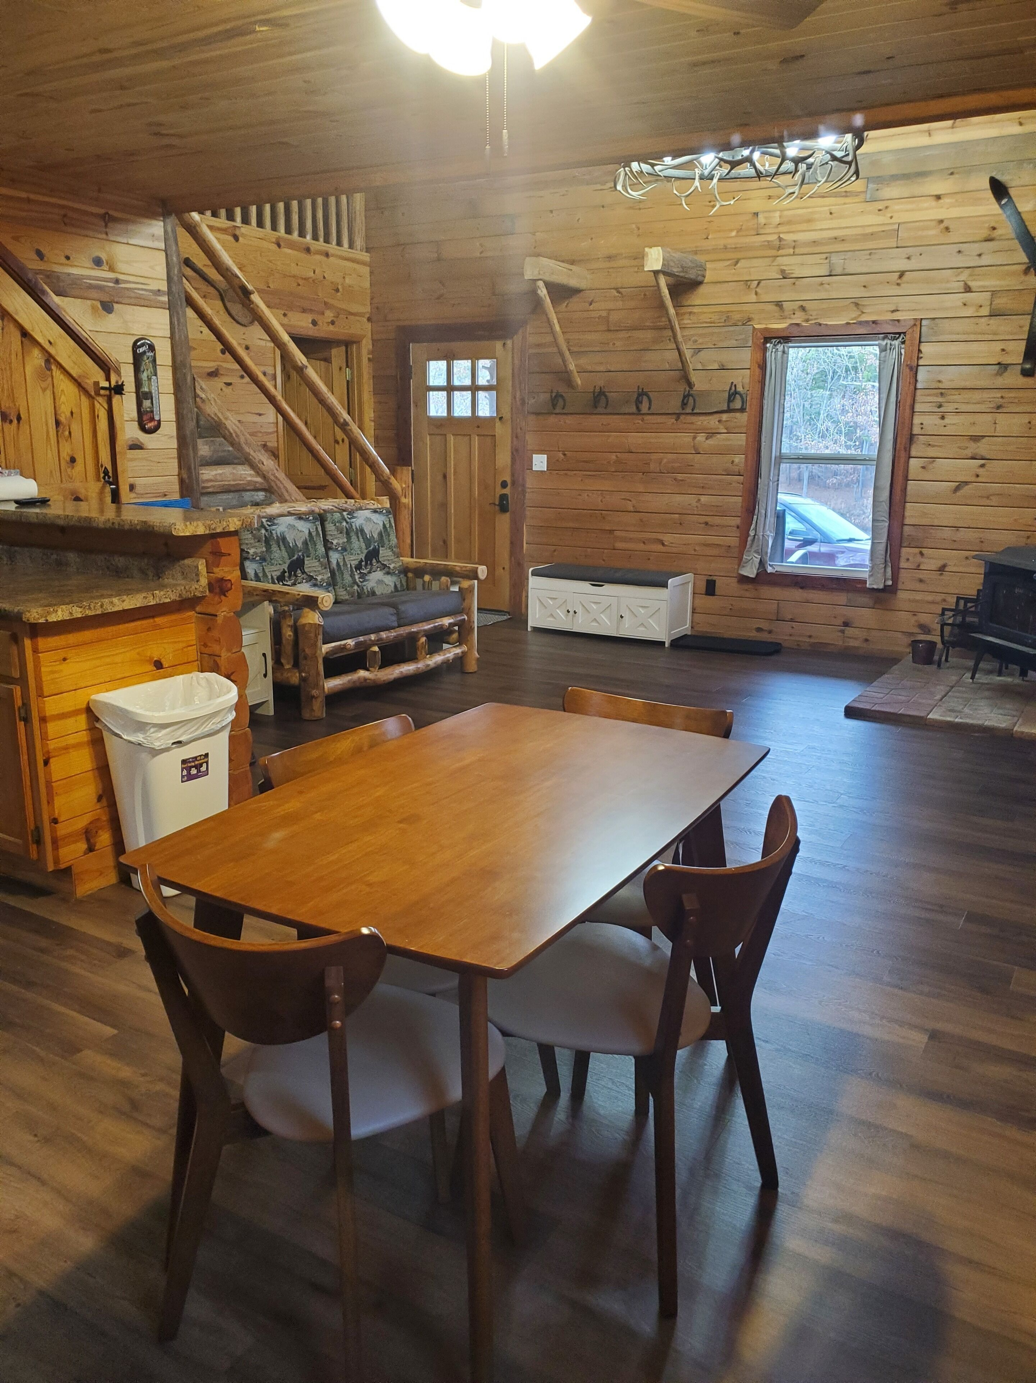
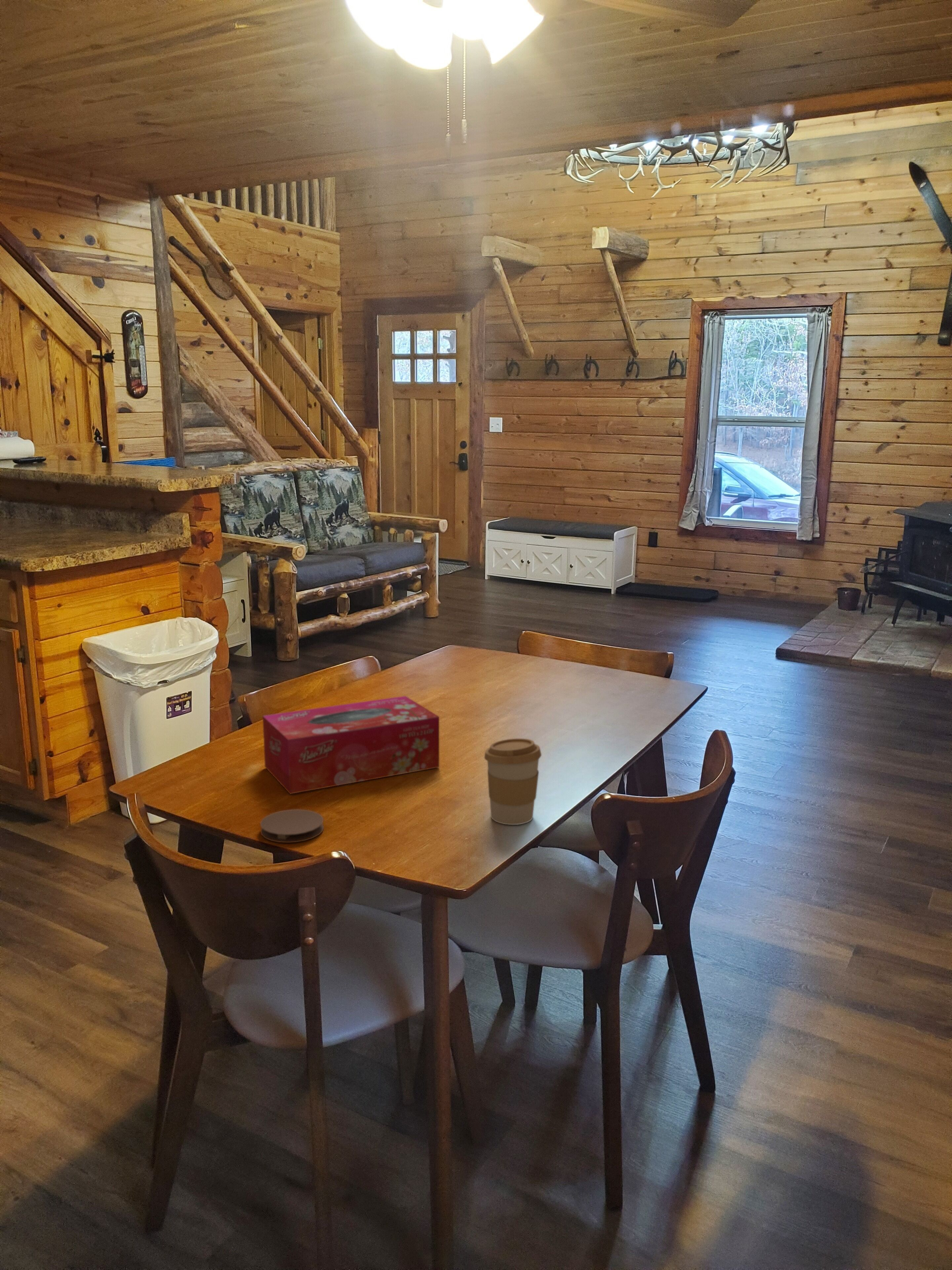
+ coaster [260,809,324,843]
+ tissue box [262,696,440,794]
+ coffee cup [484,738,542,825]
